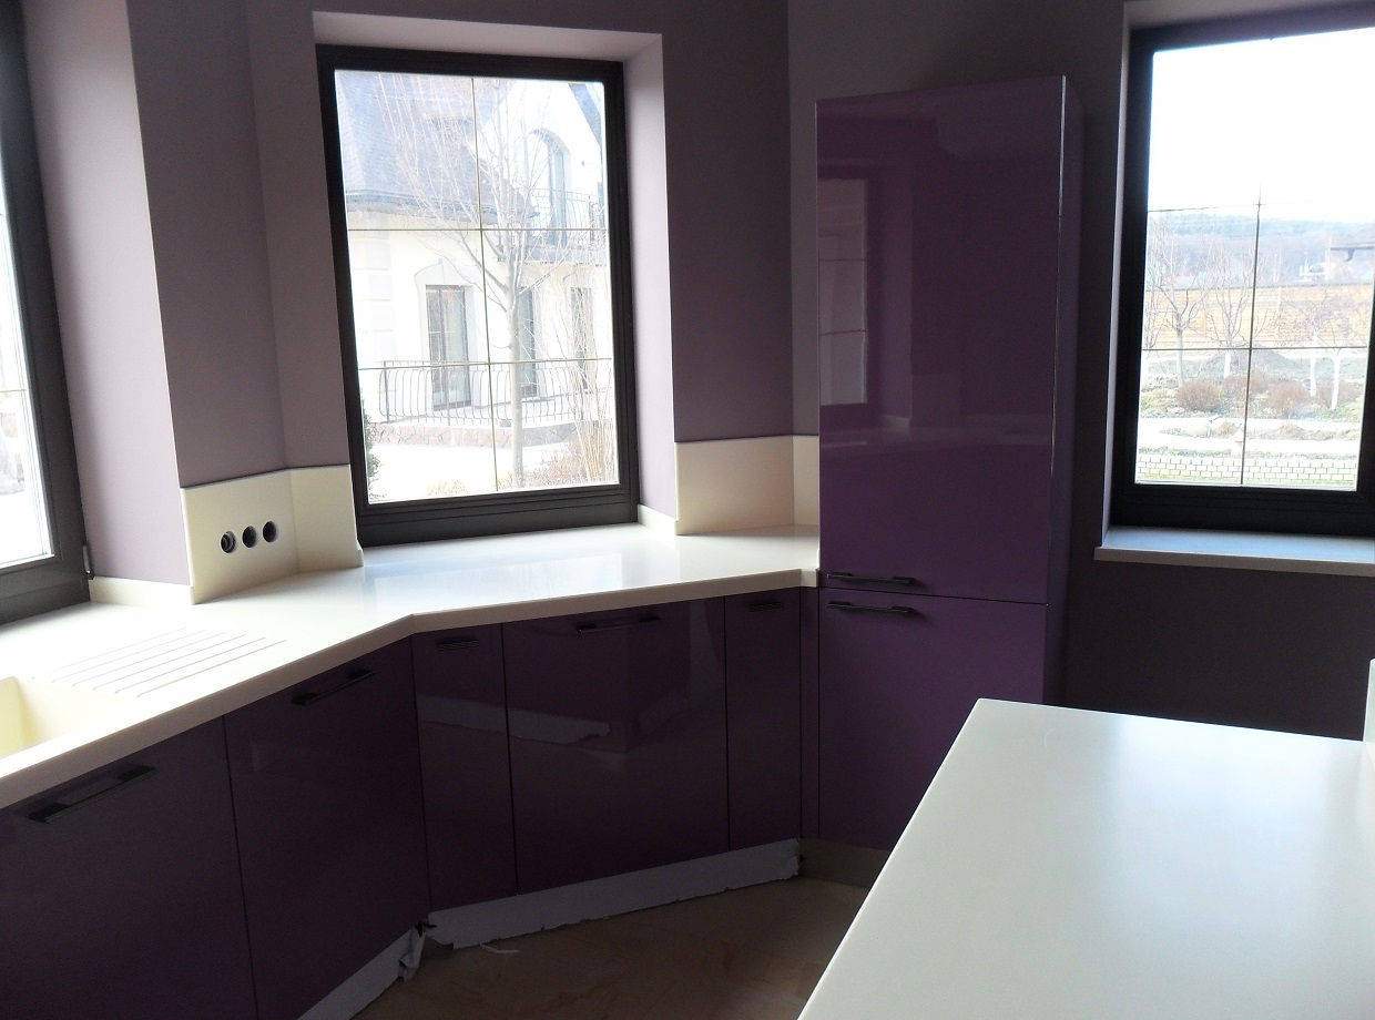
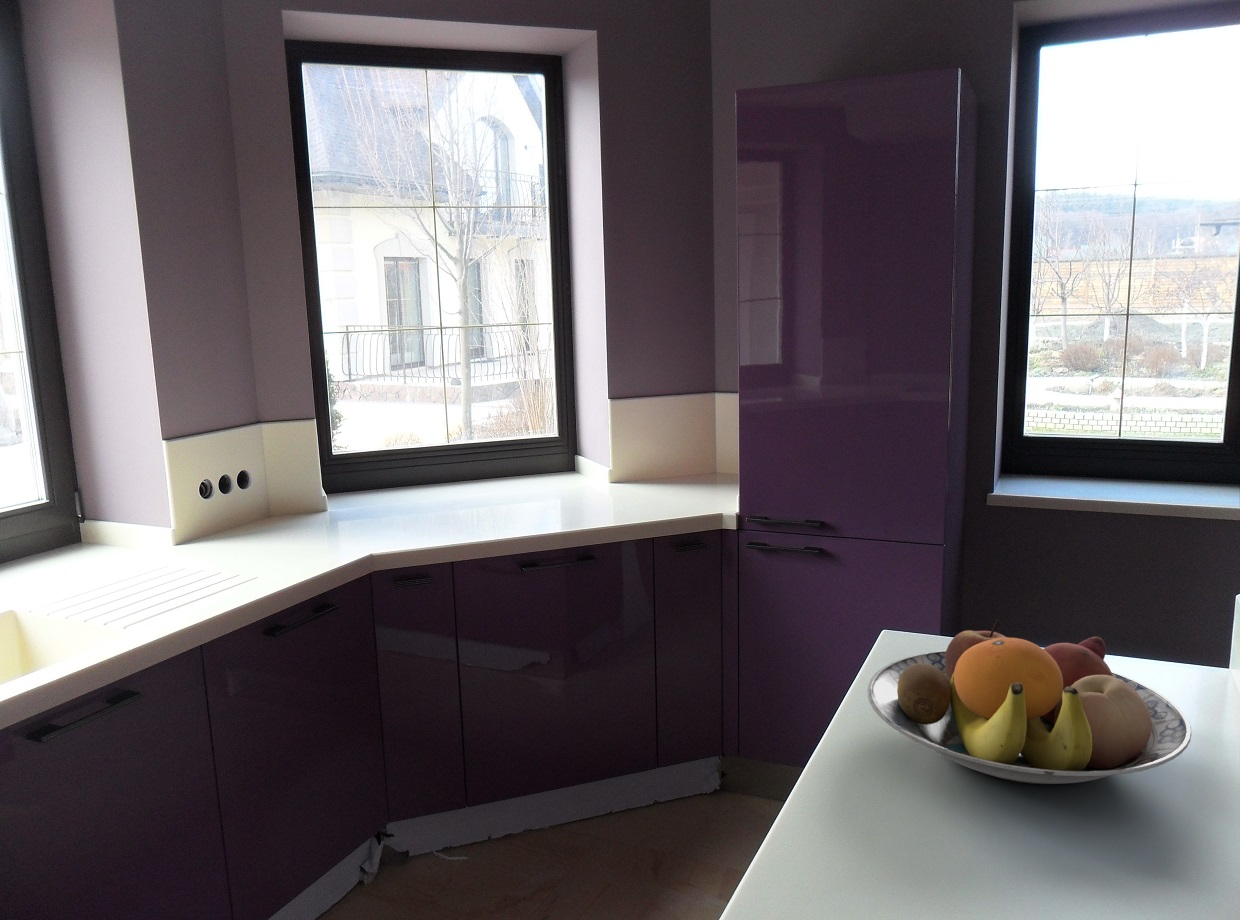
+ fruit bowl [866,618,1192,785]
